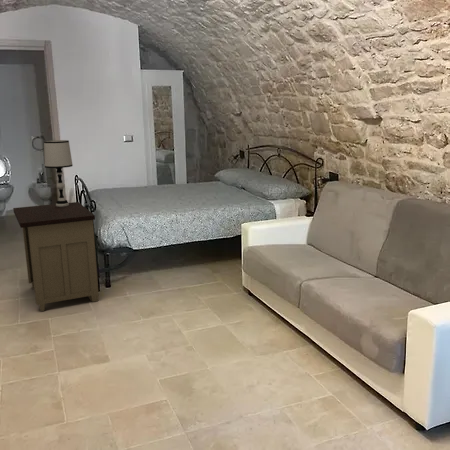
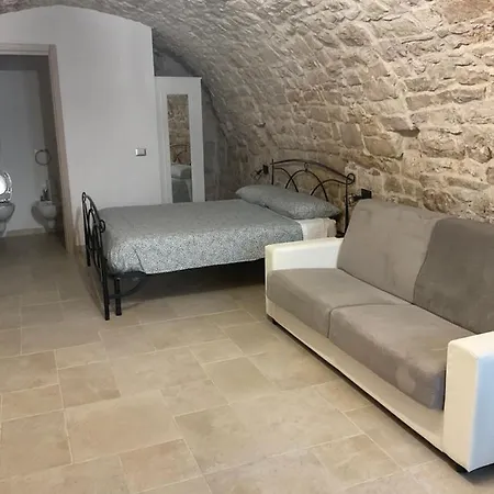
- nightstand [12,201,100,312]
- table lamp [43,139,74,207]
